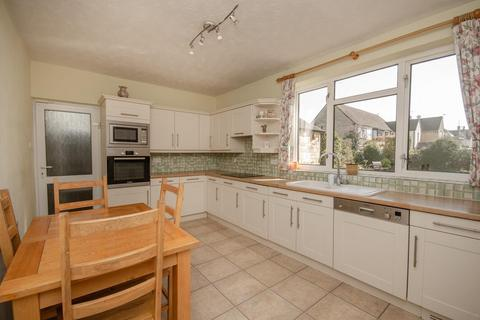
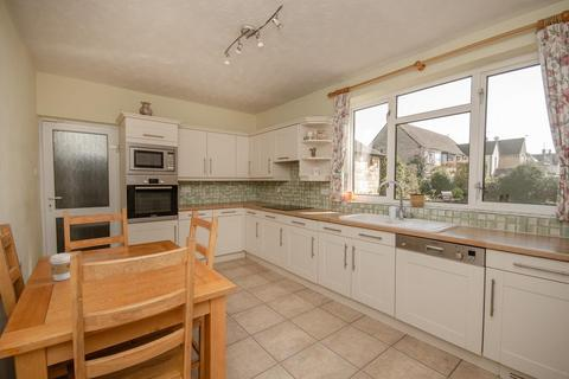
+ coffee cup [49,252,72,282]
